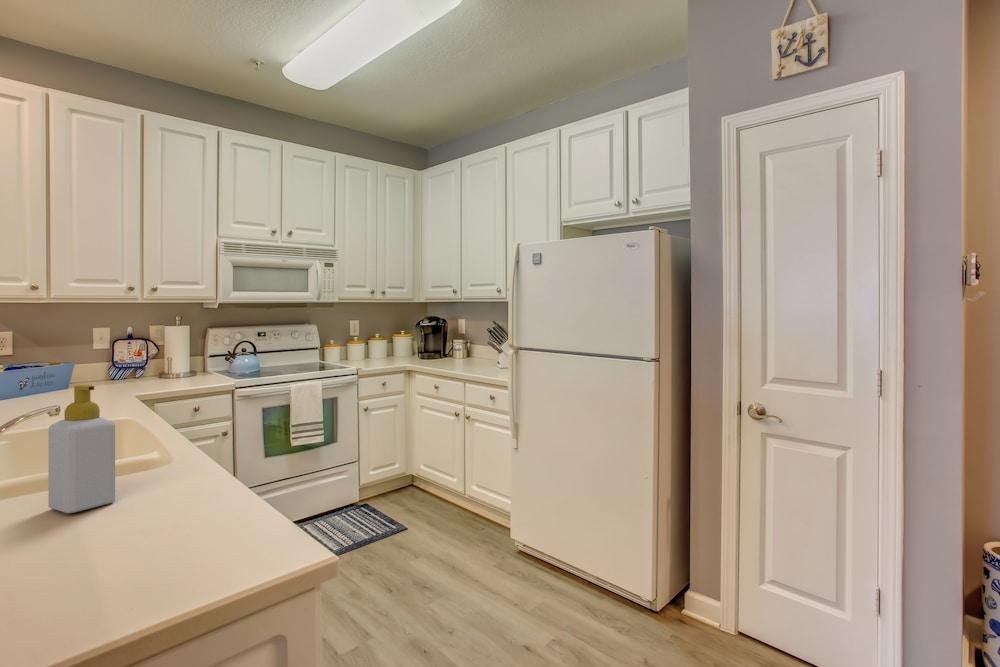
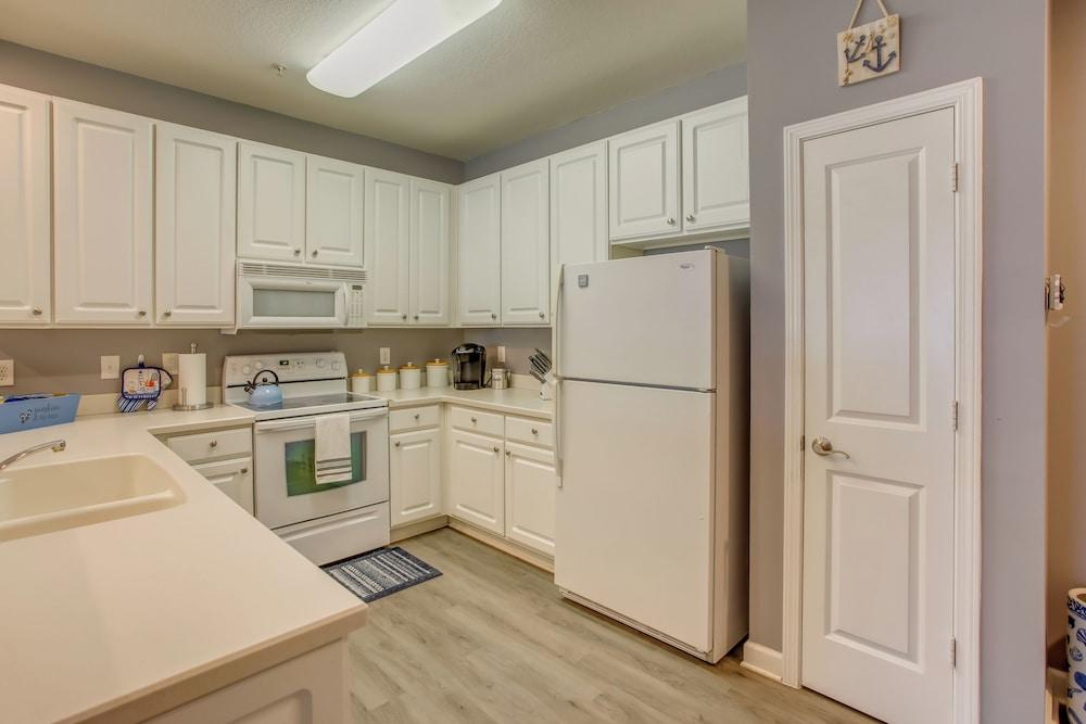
- soap bottle [47,384,116,514]
